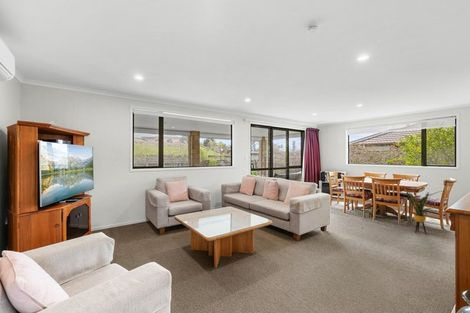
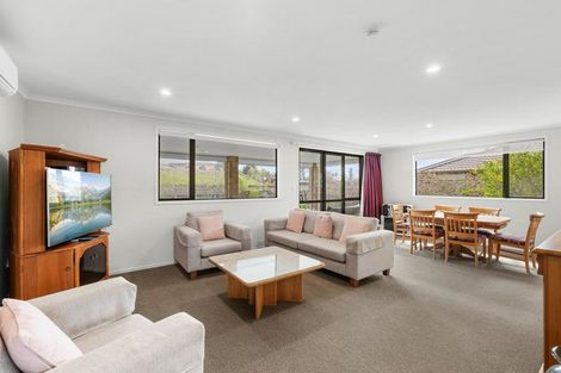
- house plant [404,189,444,235]
